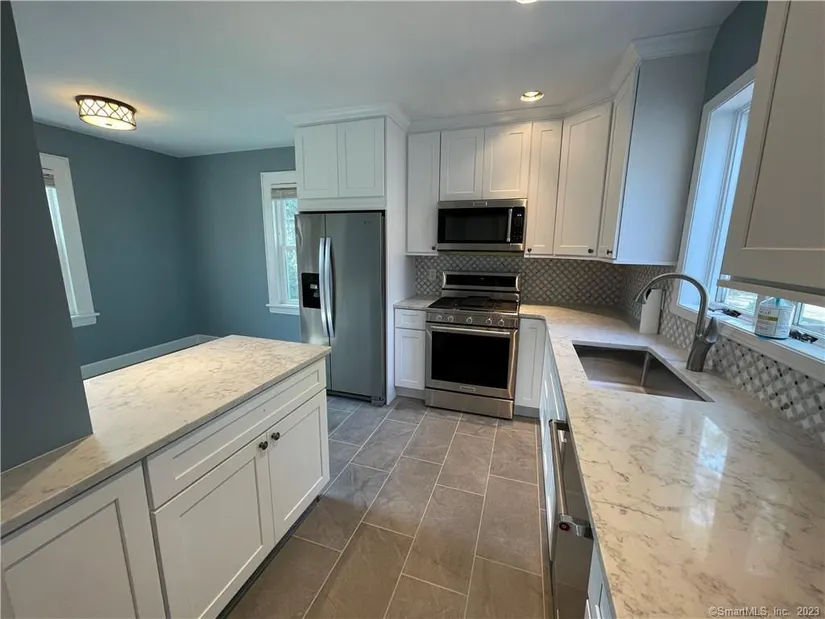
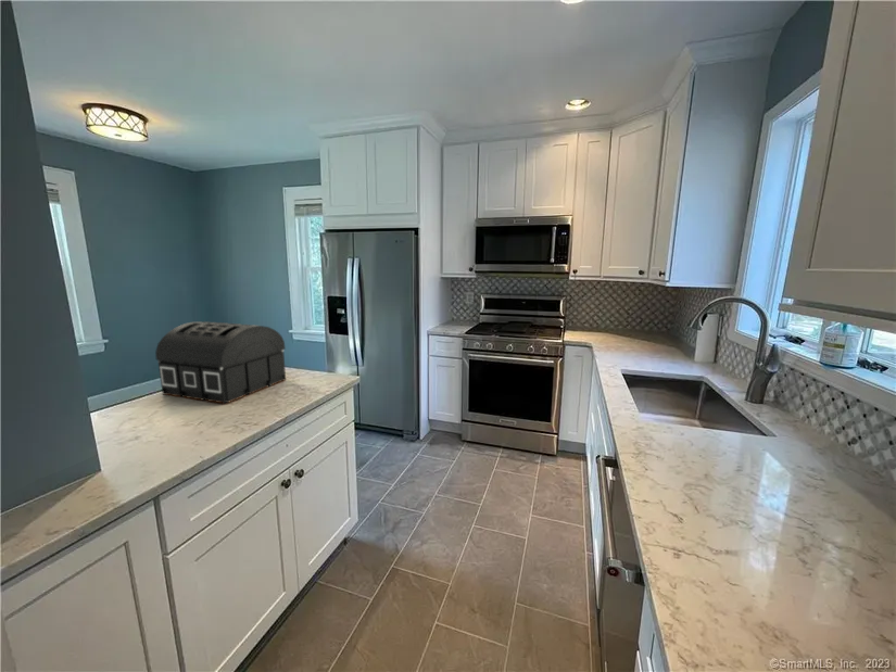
+ treasure chest [154,320,287,404]
